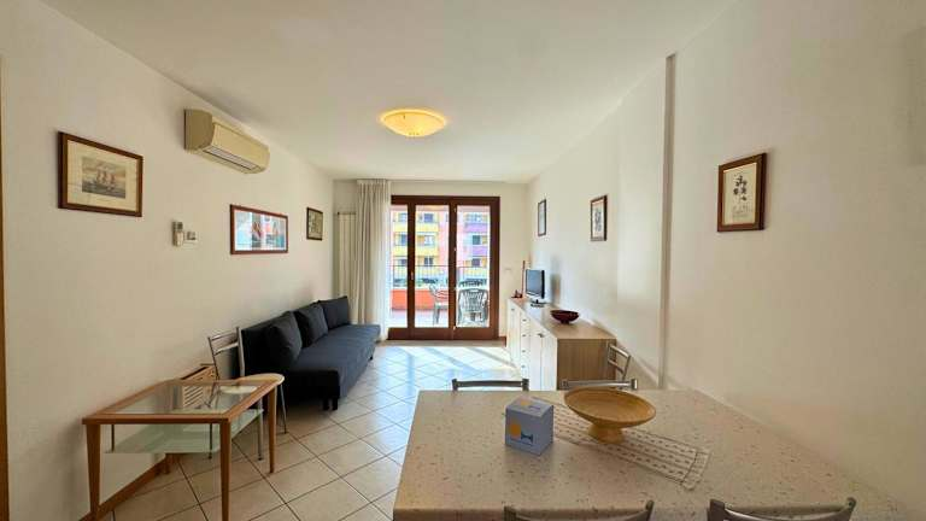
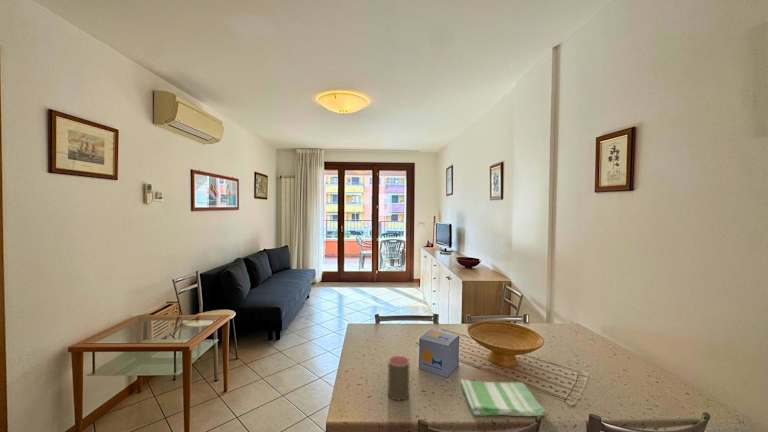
+ cup [387,354,410,402]
+ dish towel [460,379,547,417]
